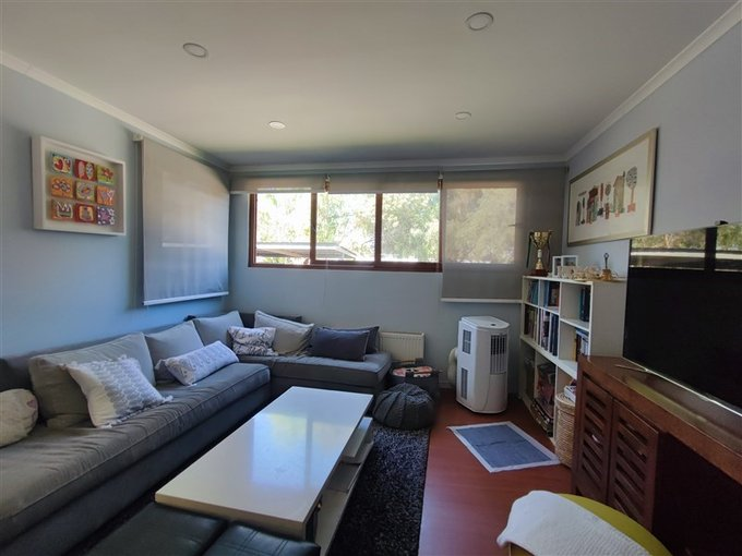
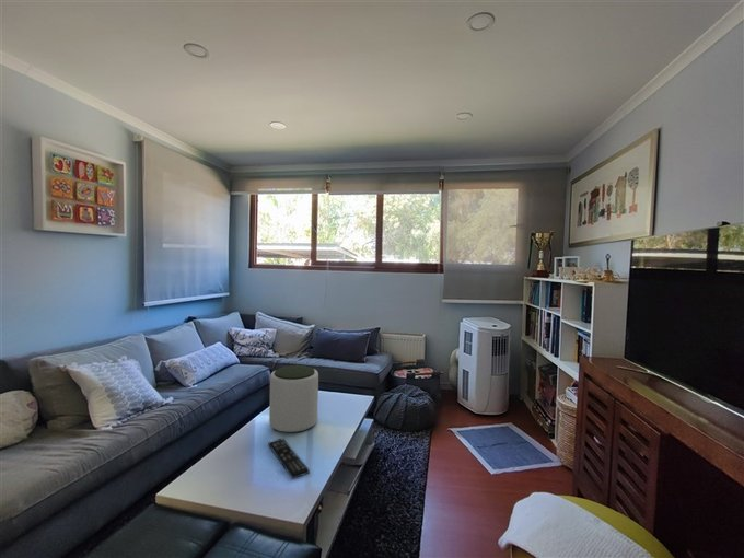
+ remote control [267,437,311,480]
+ plant pot [268,364,319,433]
